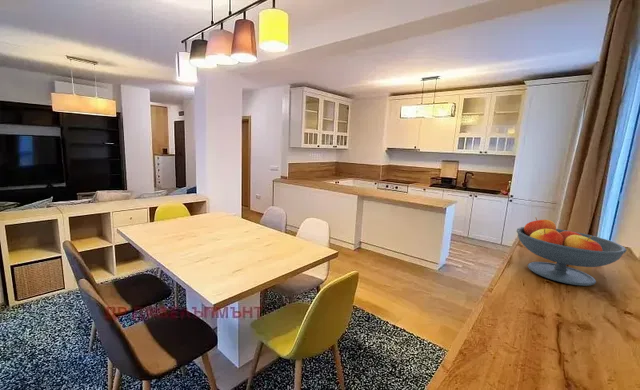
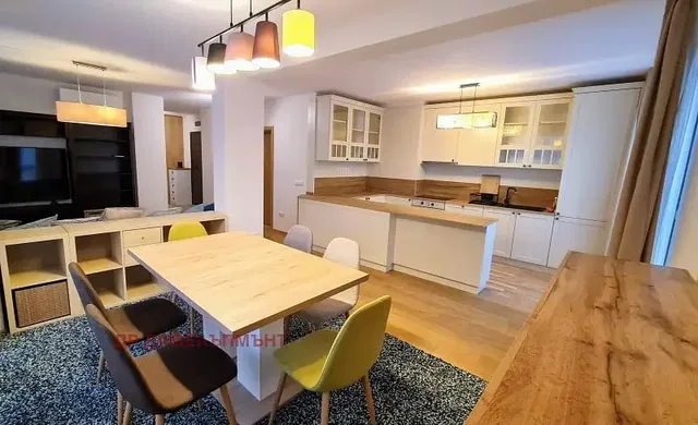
- fruit bowl [516,216,628,287]
